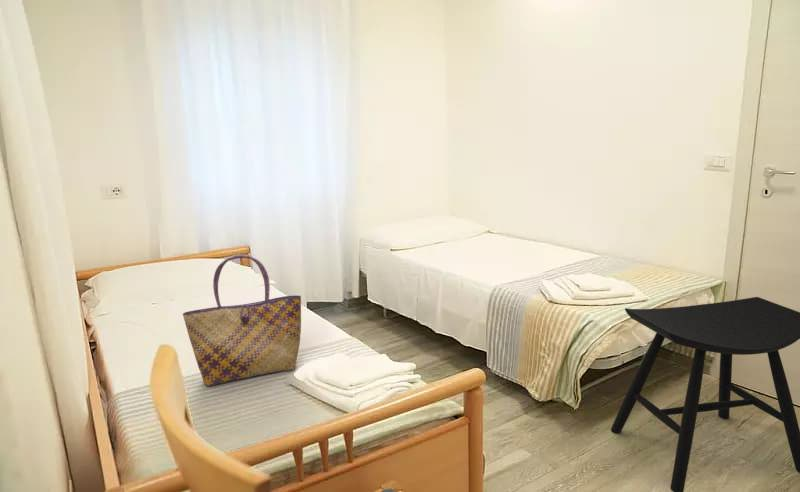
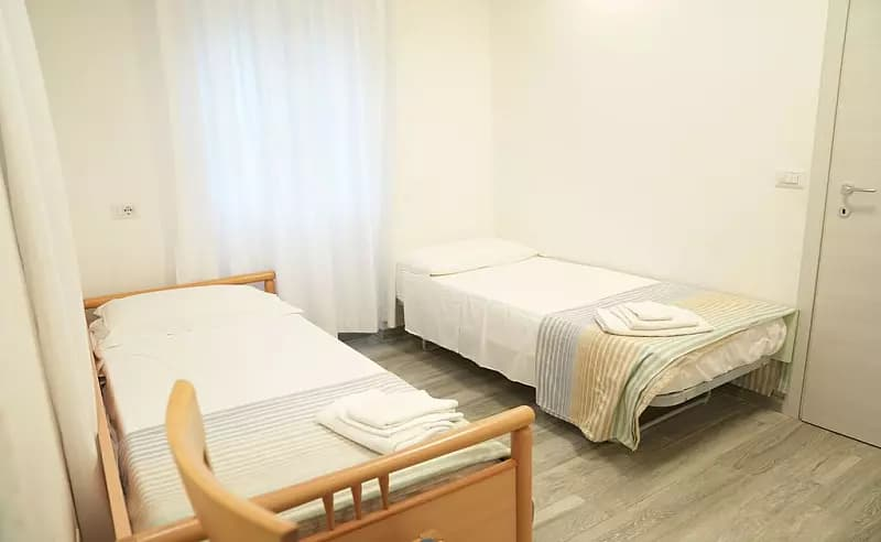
- stool [610,296,800,492]
- tote bag [182,253,302,387]
